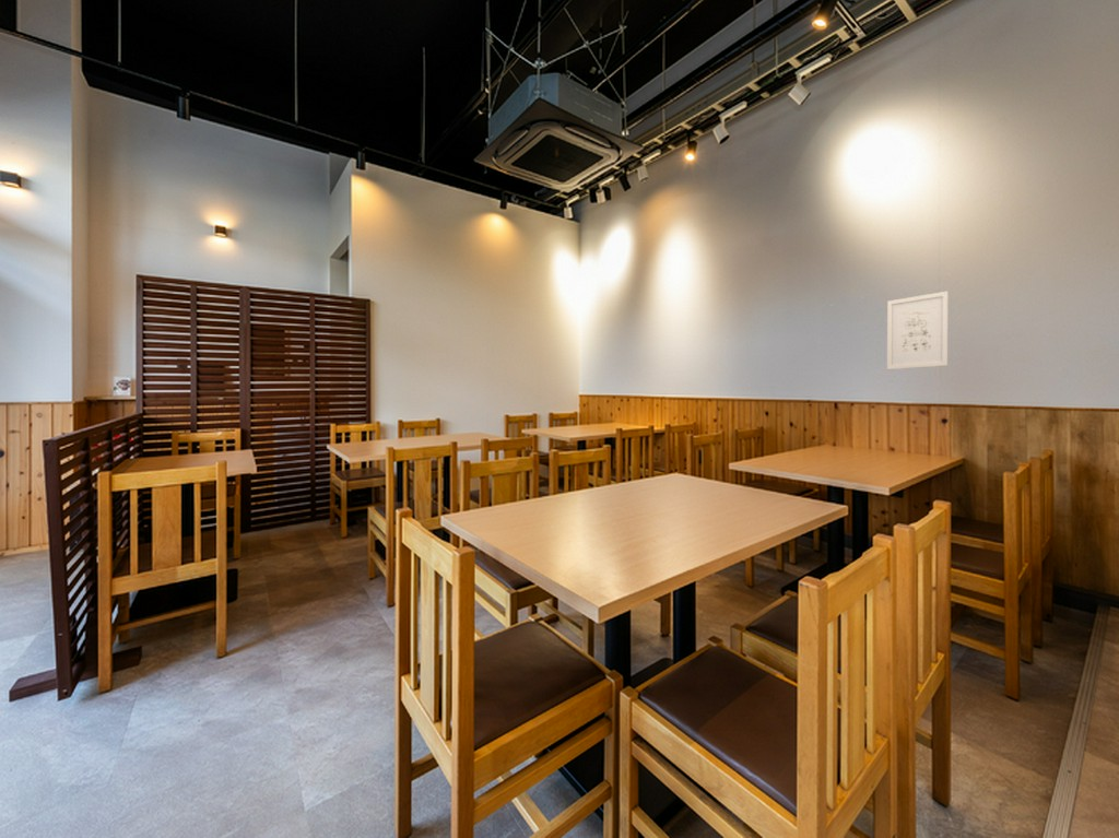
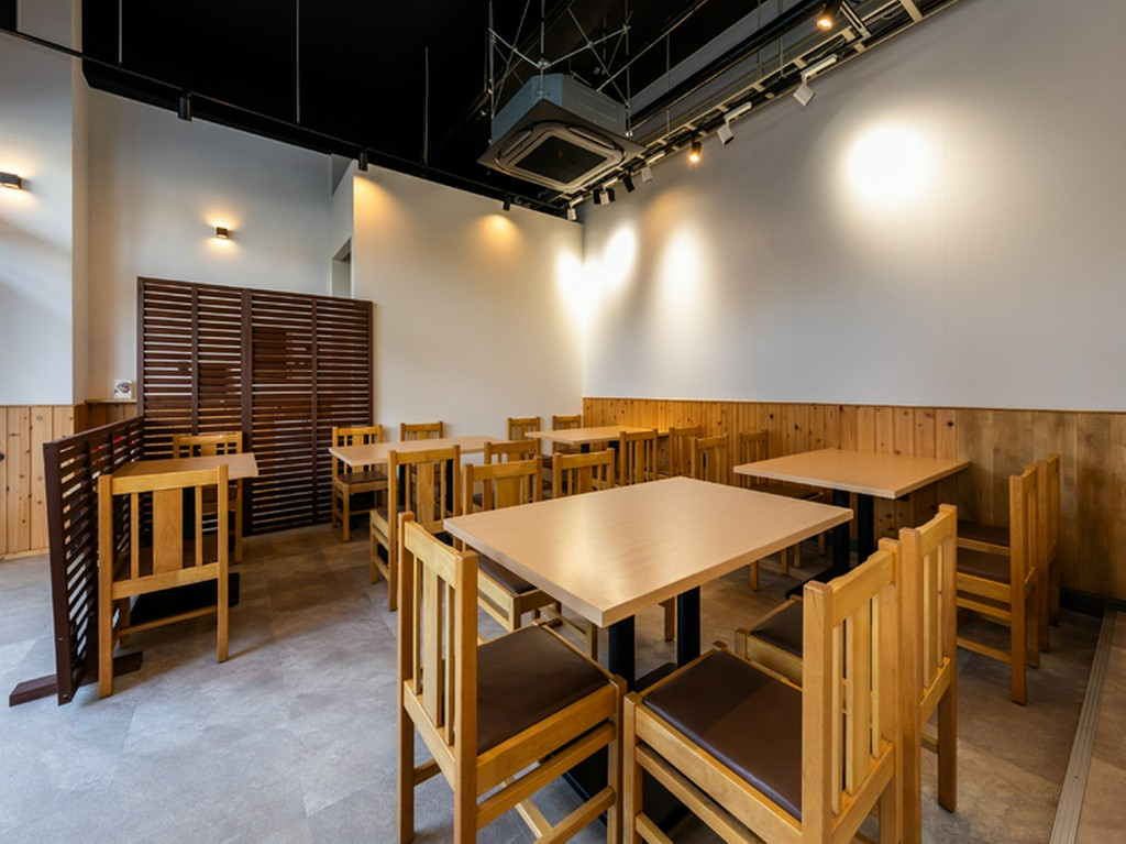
- wall art [886,291,950,370]
